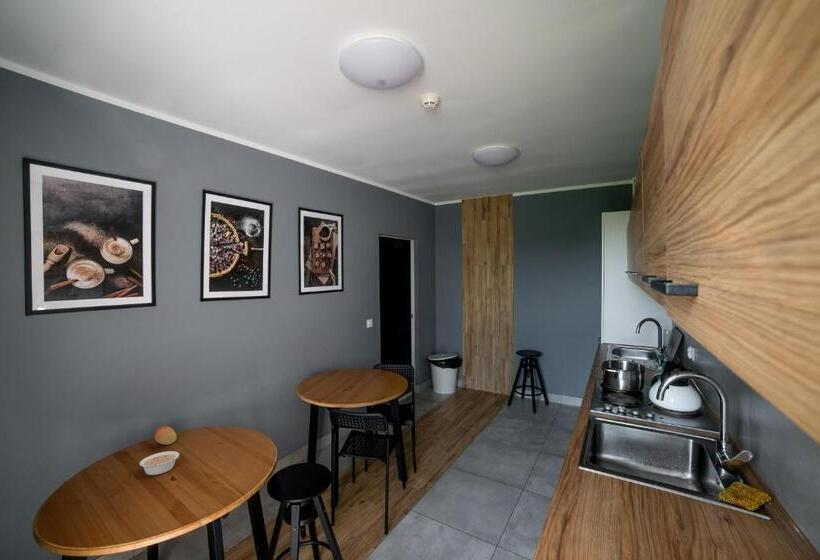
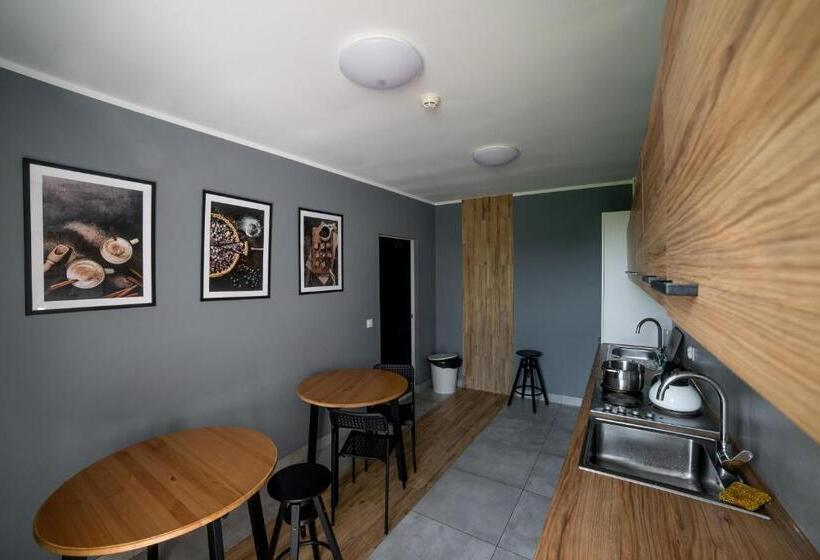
- fruit [154,425,177,446]
- legume [139,450,180,476]
